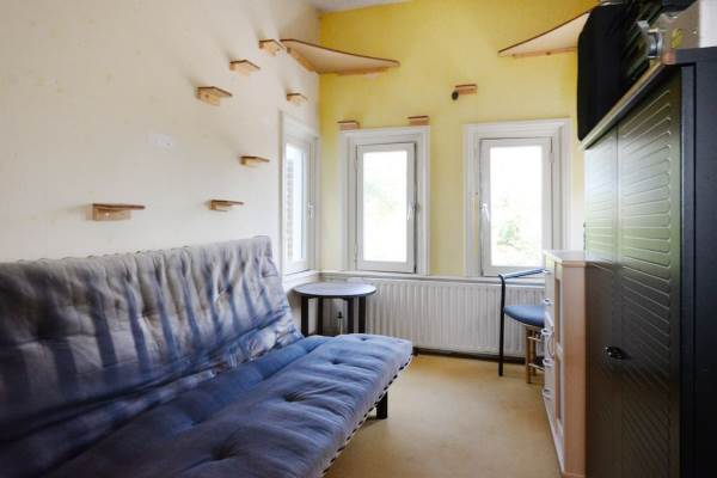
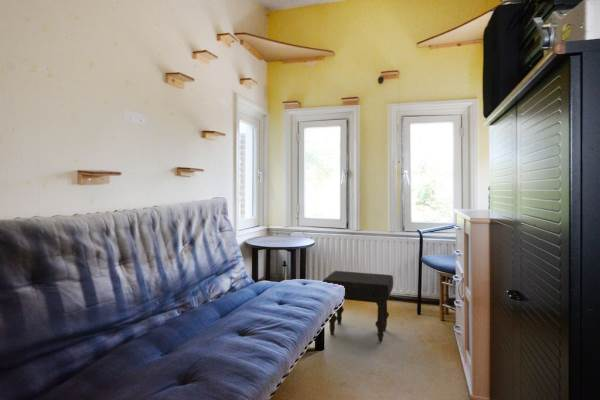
+ ottoman [322,270,394,343]
